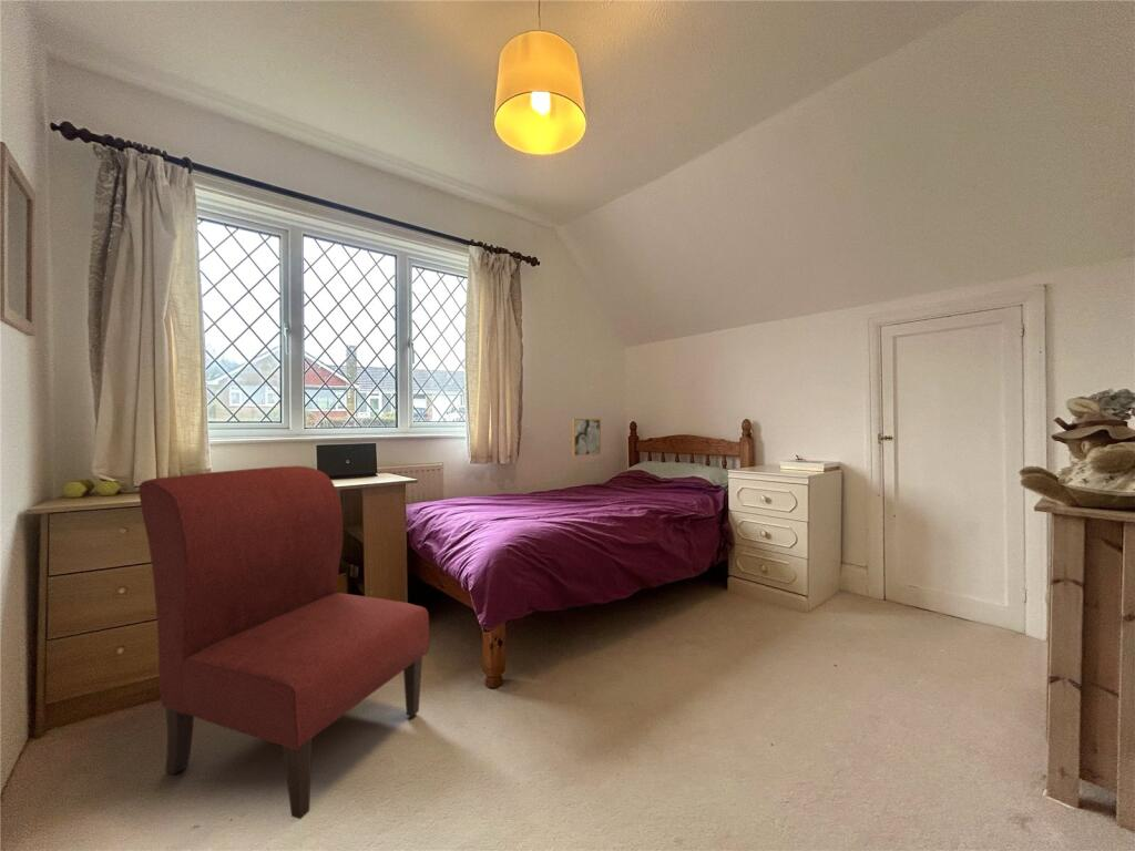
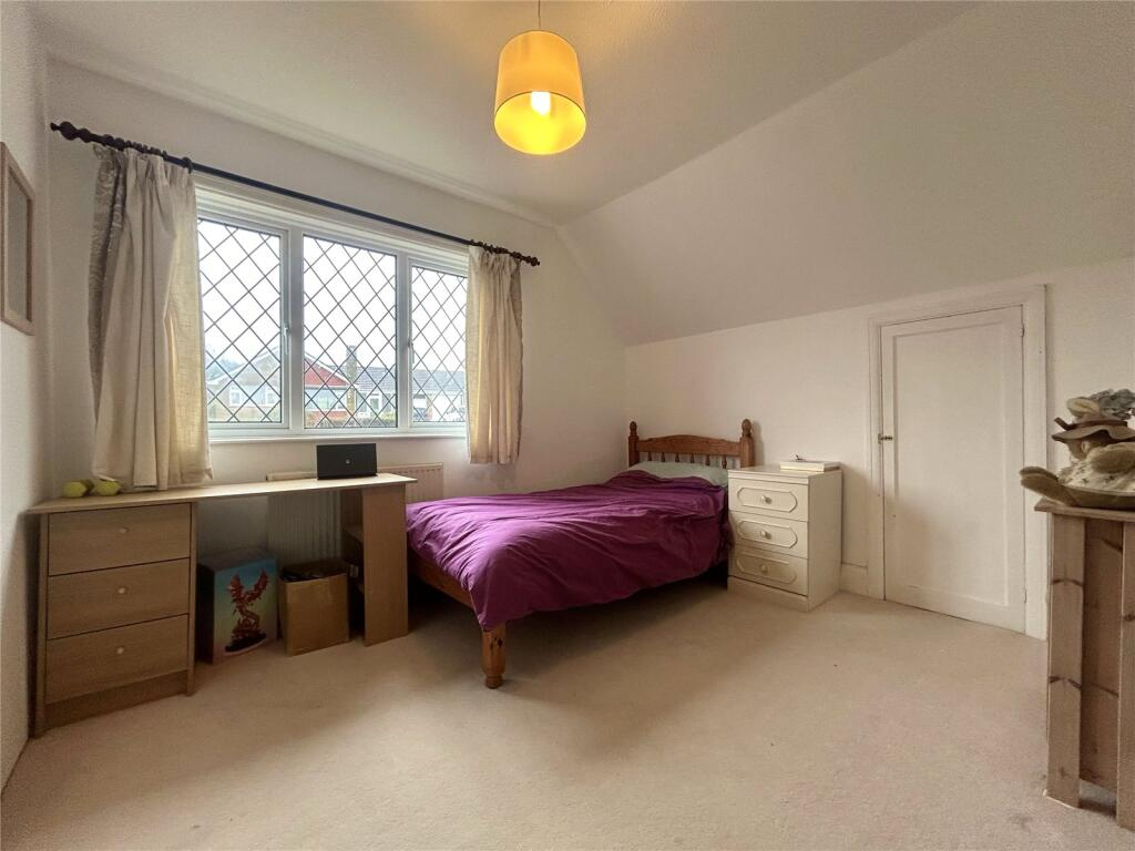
- chair [139,465,431,820]
- wall art [571,418,602,458]
